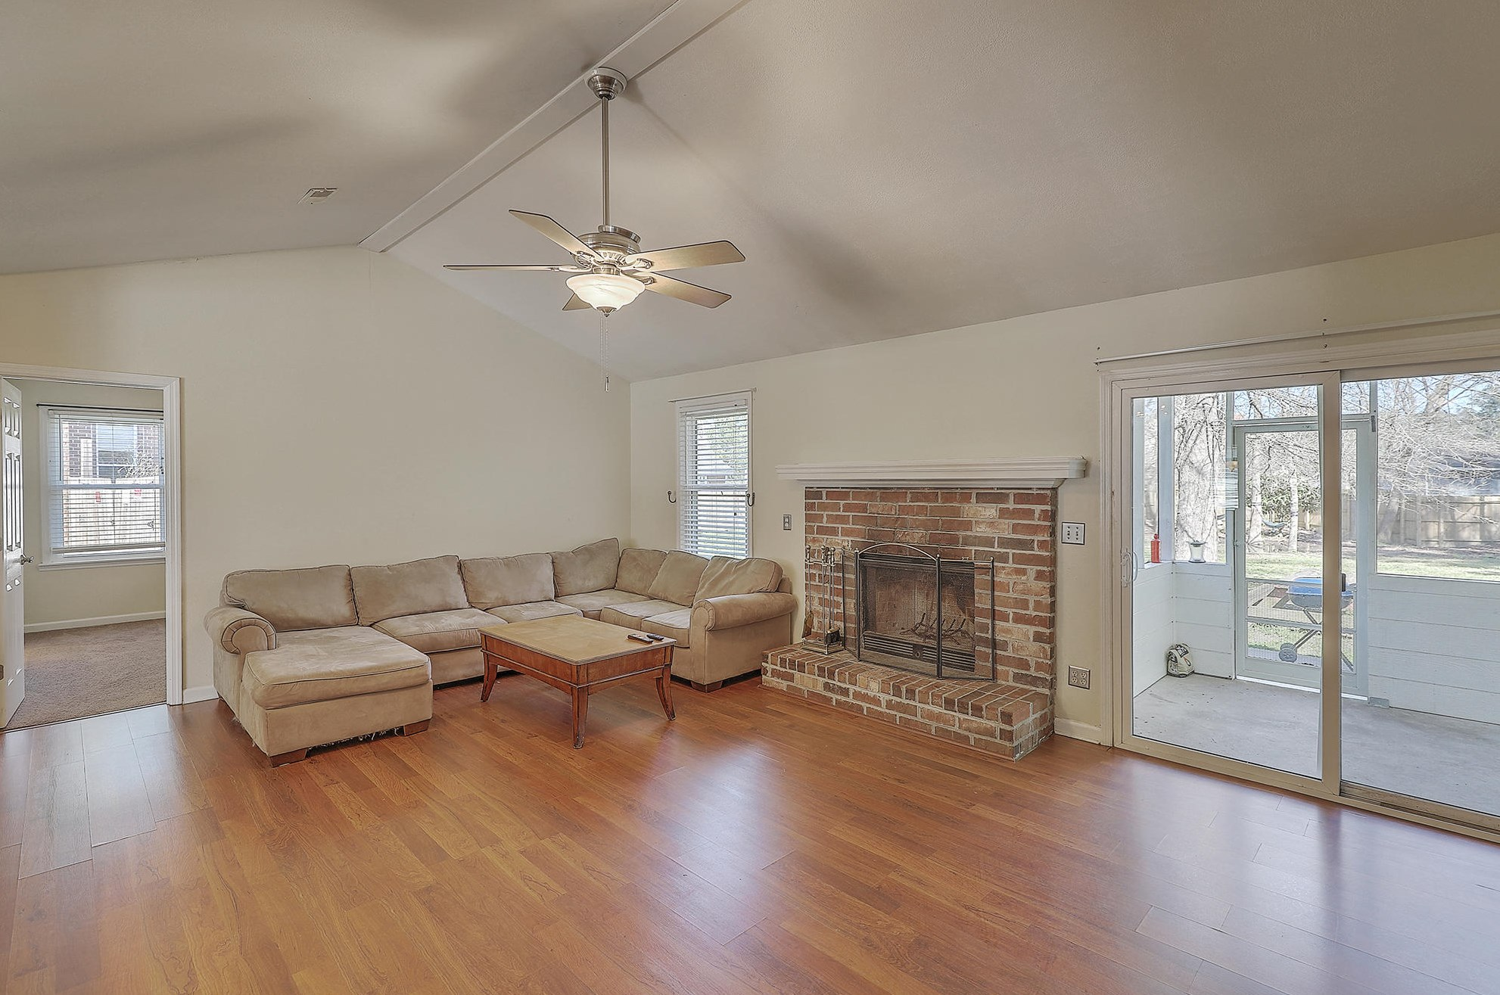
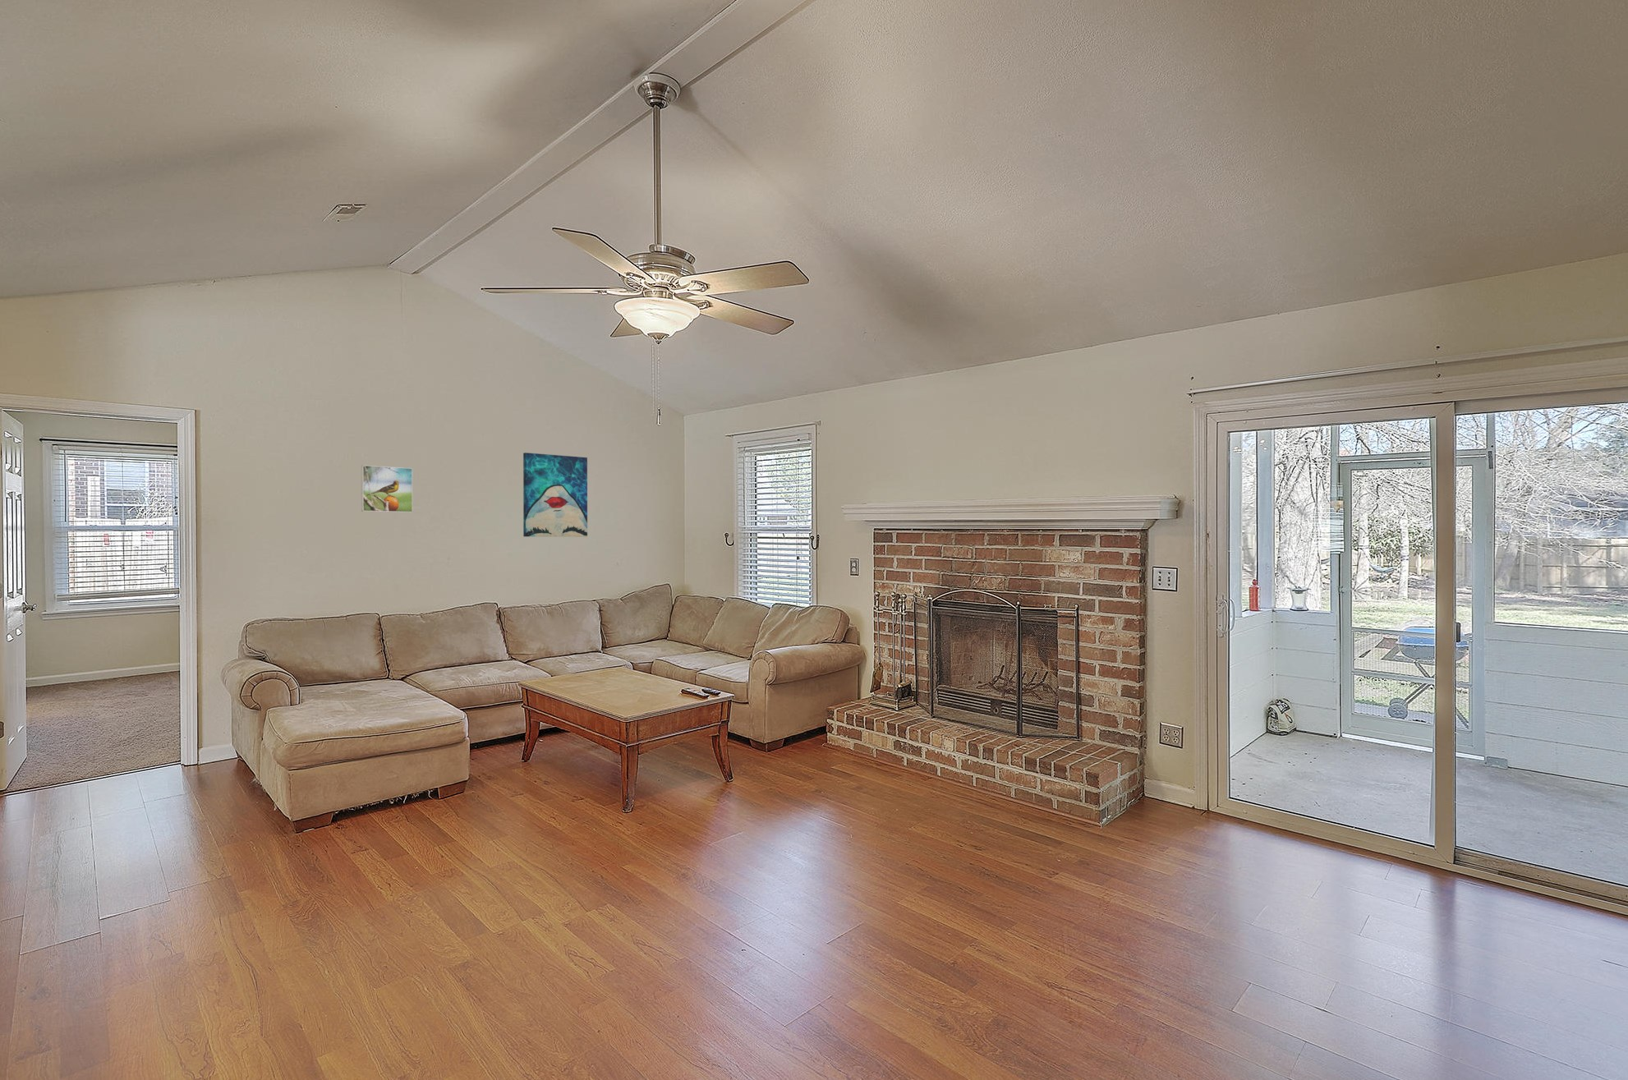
+ wall art [523,452,588,538]
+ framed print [360,464,413,513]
